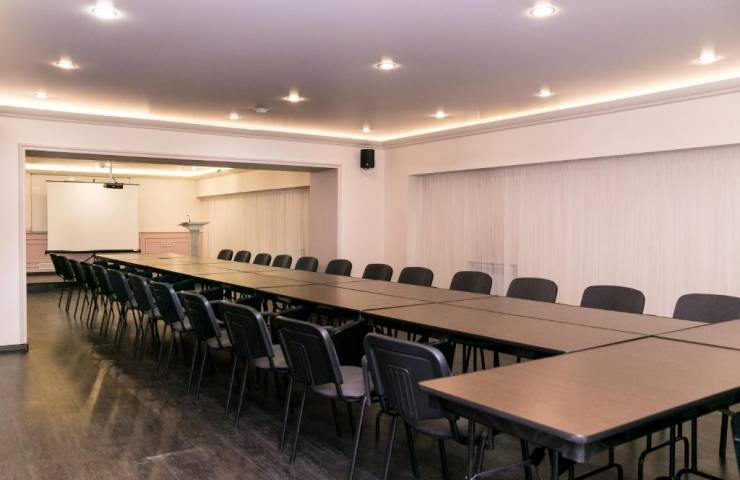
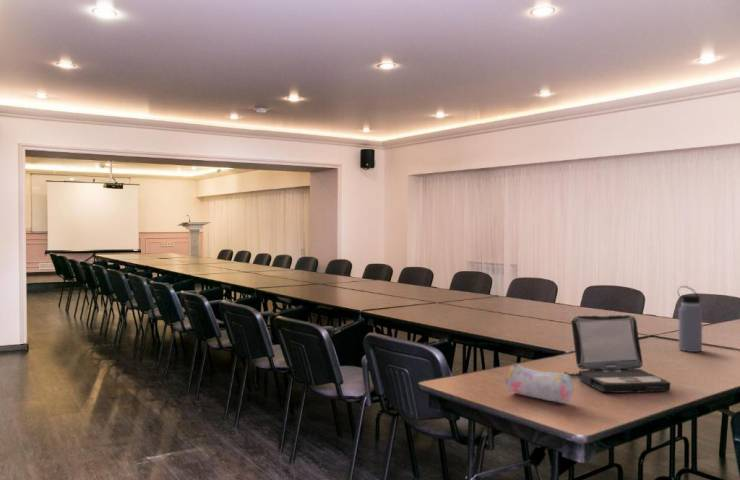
+ water bottle [677,285,703,353]
+ pencil case [505,363,575,405]
+ laptop [564,314,672,394]
